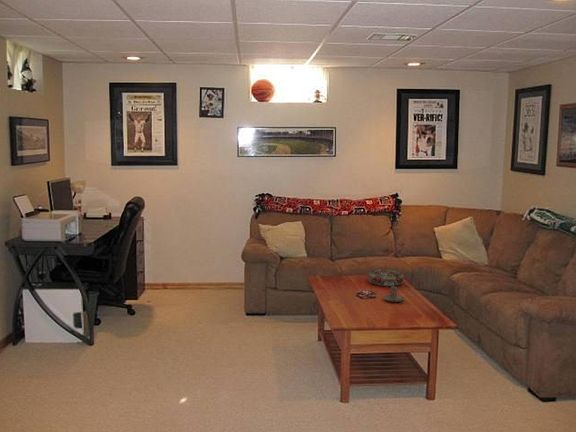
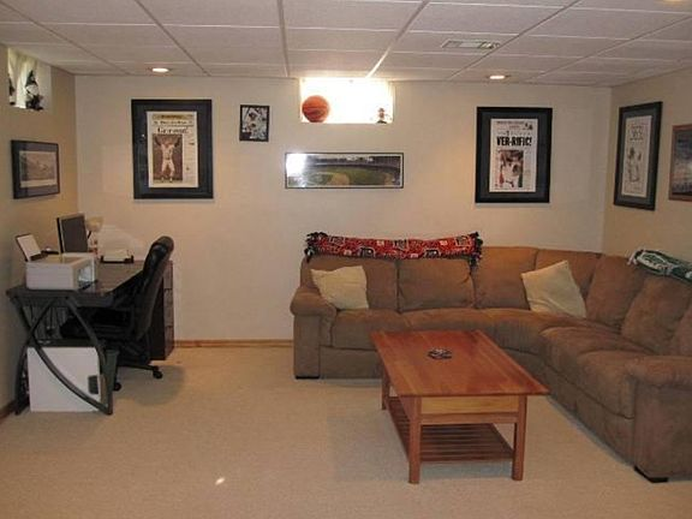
- decorative bowl [367,268,405,287]
- candle holder [382,286,405,303]
